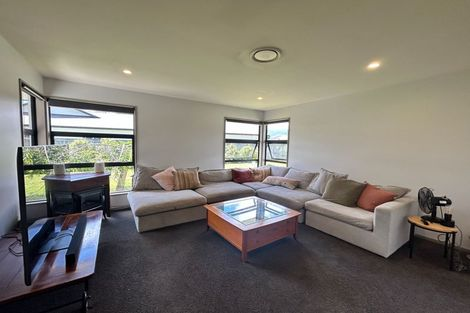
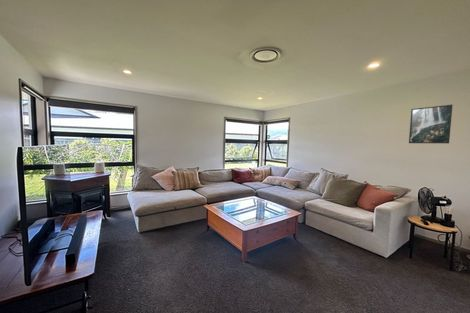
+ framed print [408,104,454,144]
